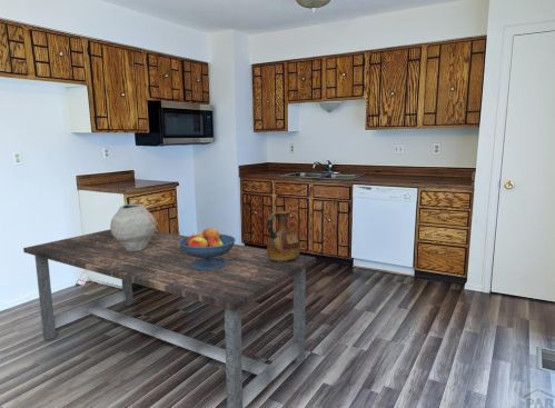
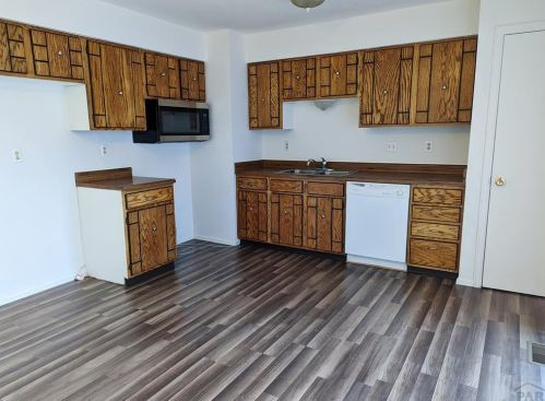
- ceramic pitcher [266,210,301,262]
- fruit bowl [179,227,237,270]
- dining table [22,229,317,408]
- vase [109,203,158,251]
